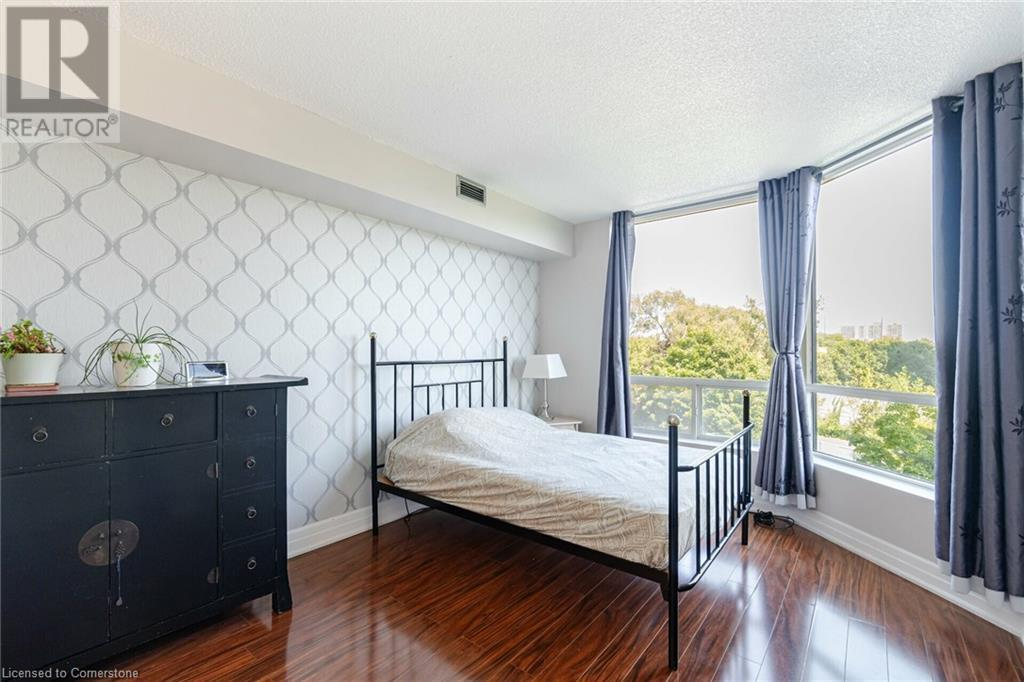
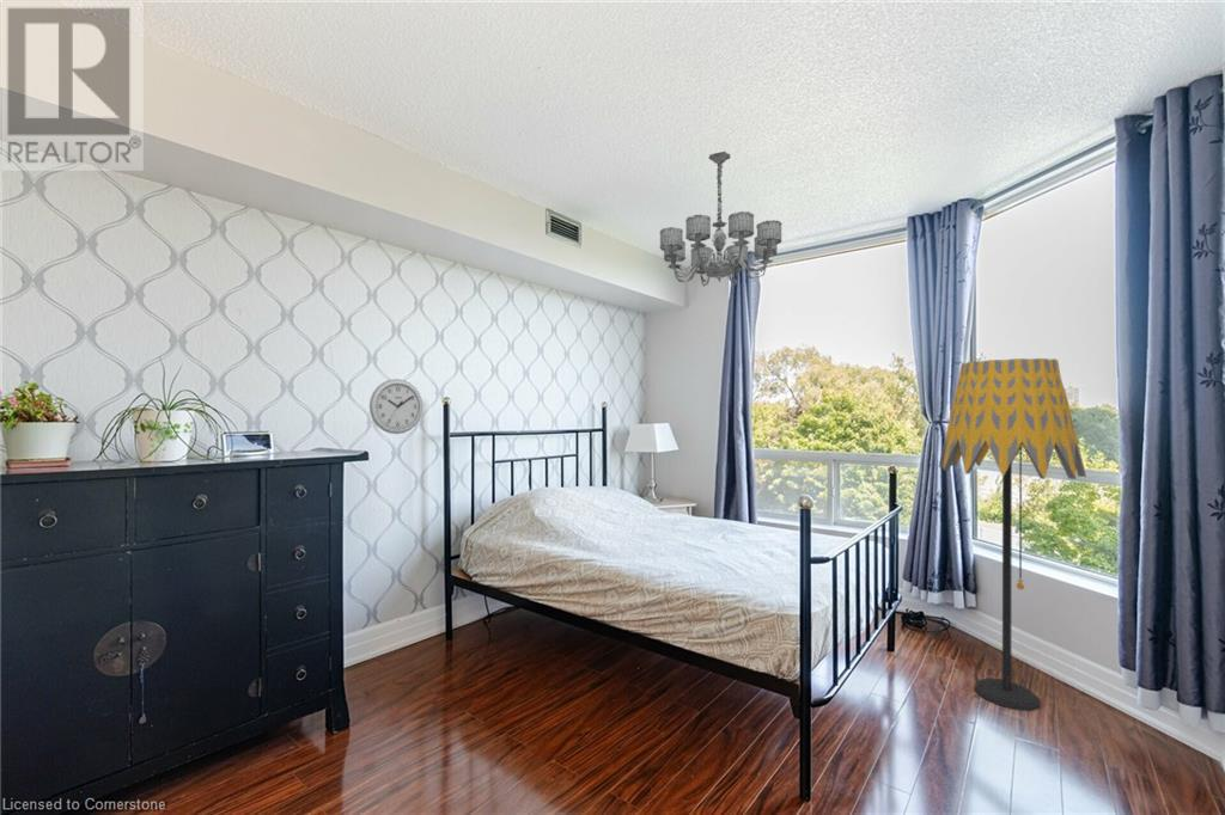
+ floor lamp [938,357,1087,712]
+ chandelier [658,151,784,288]
+ wall clock [368,378,423,435]
